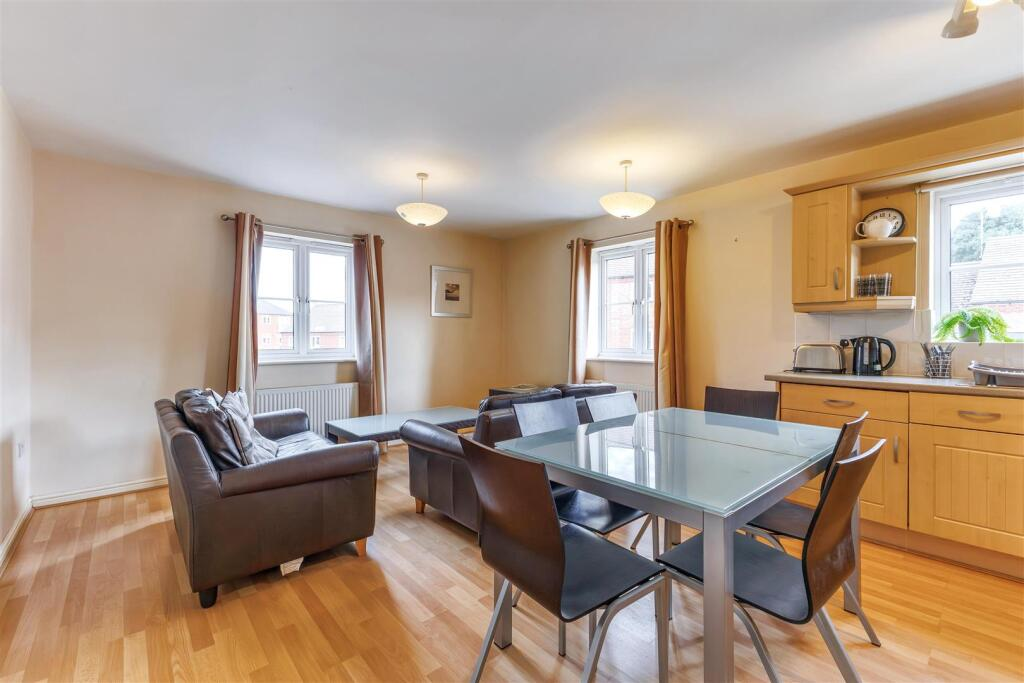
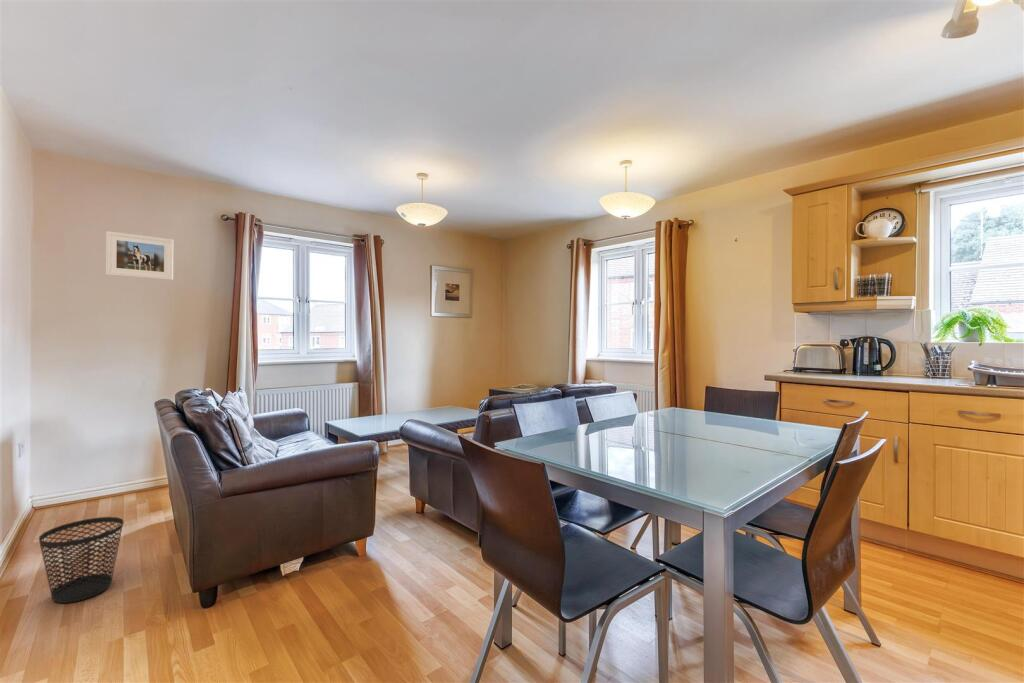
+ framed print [105,230,174,281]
+ wastebasket [38,516,125,604]
